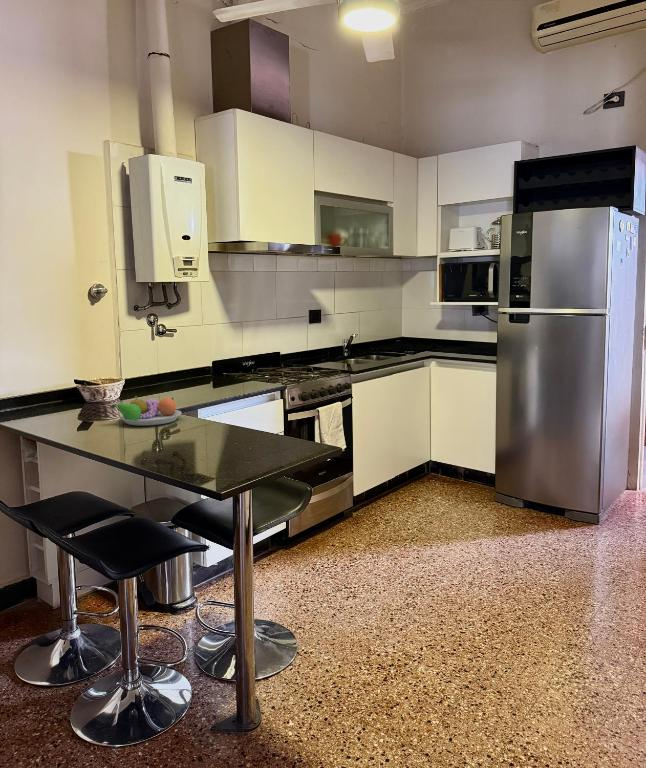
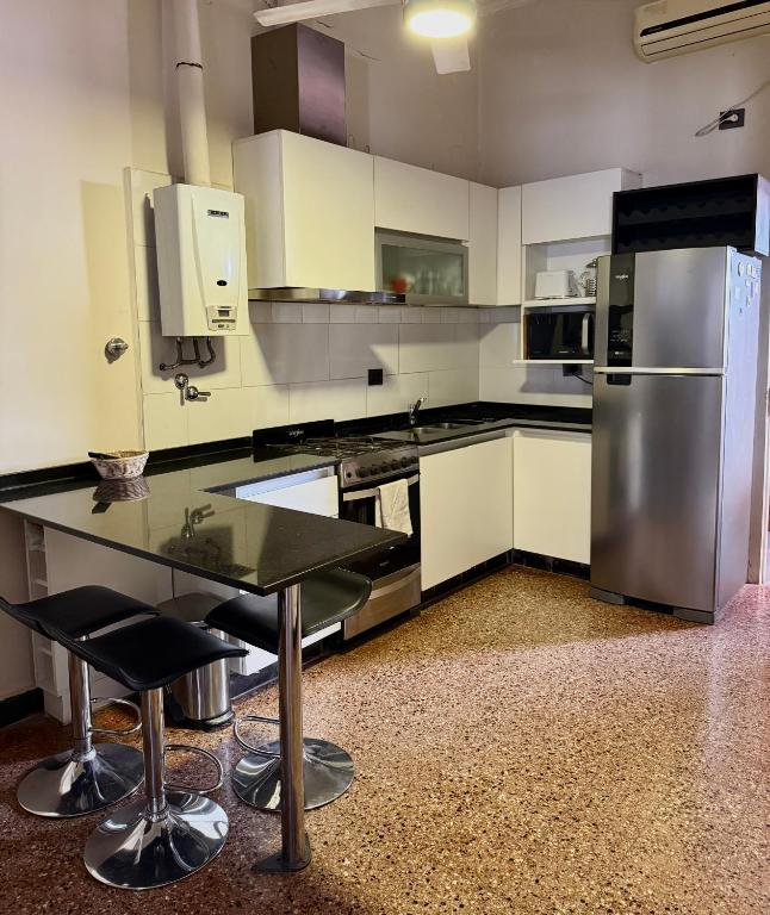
- fruit bowl [110,395,183,426]
